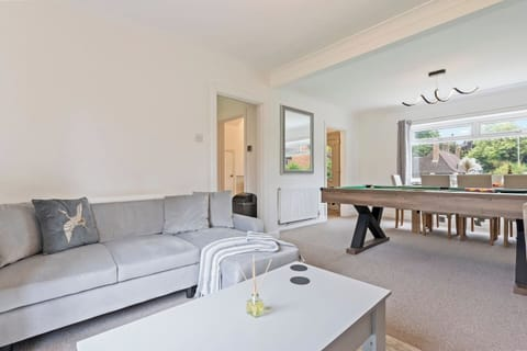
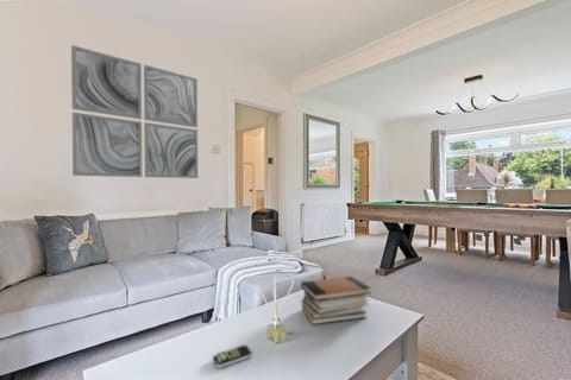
+ wall art [70,44,199,179]
+ remote control [212,344,252,369]
+ book stack [300,276,372,325]
